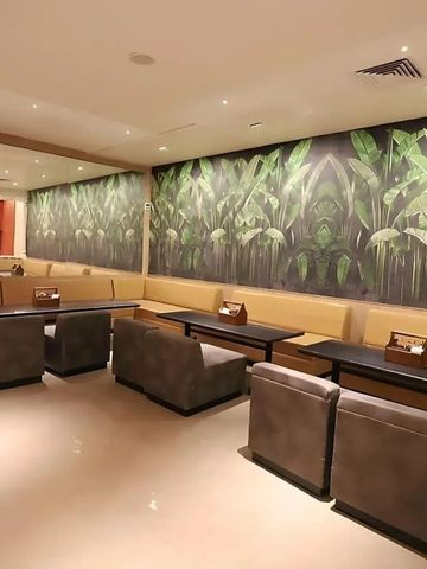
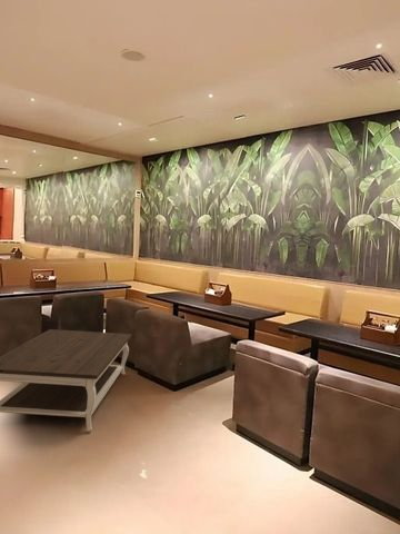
+ coffee table [0,328,132,432]
